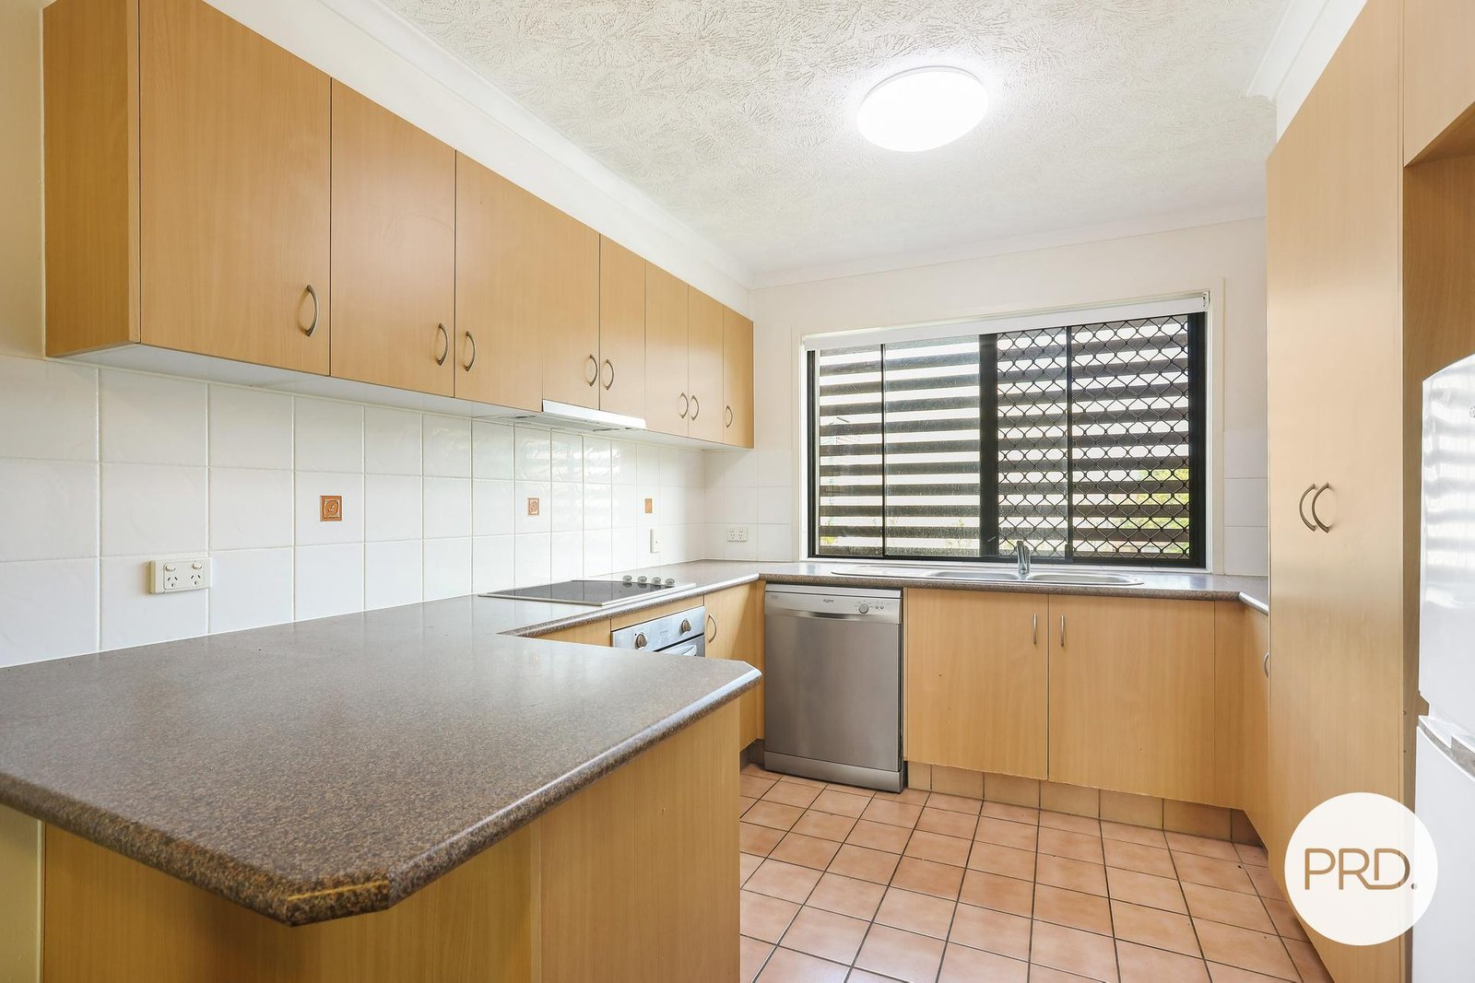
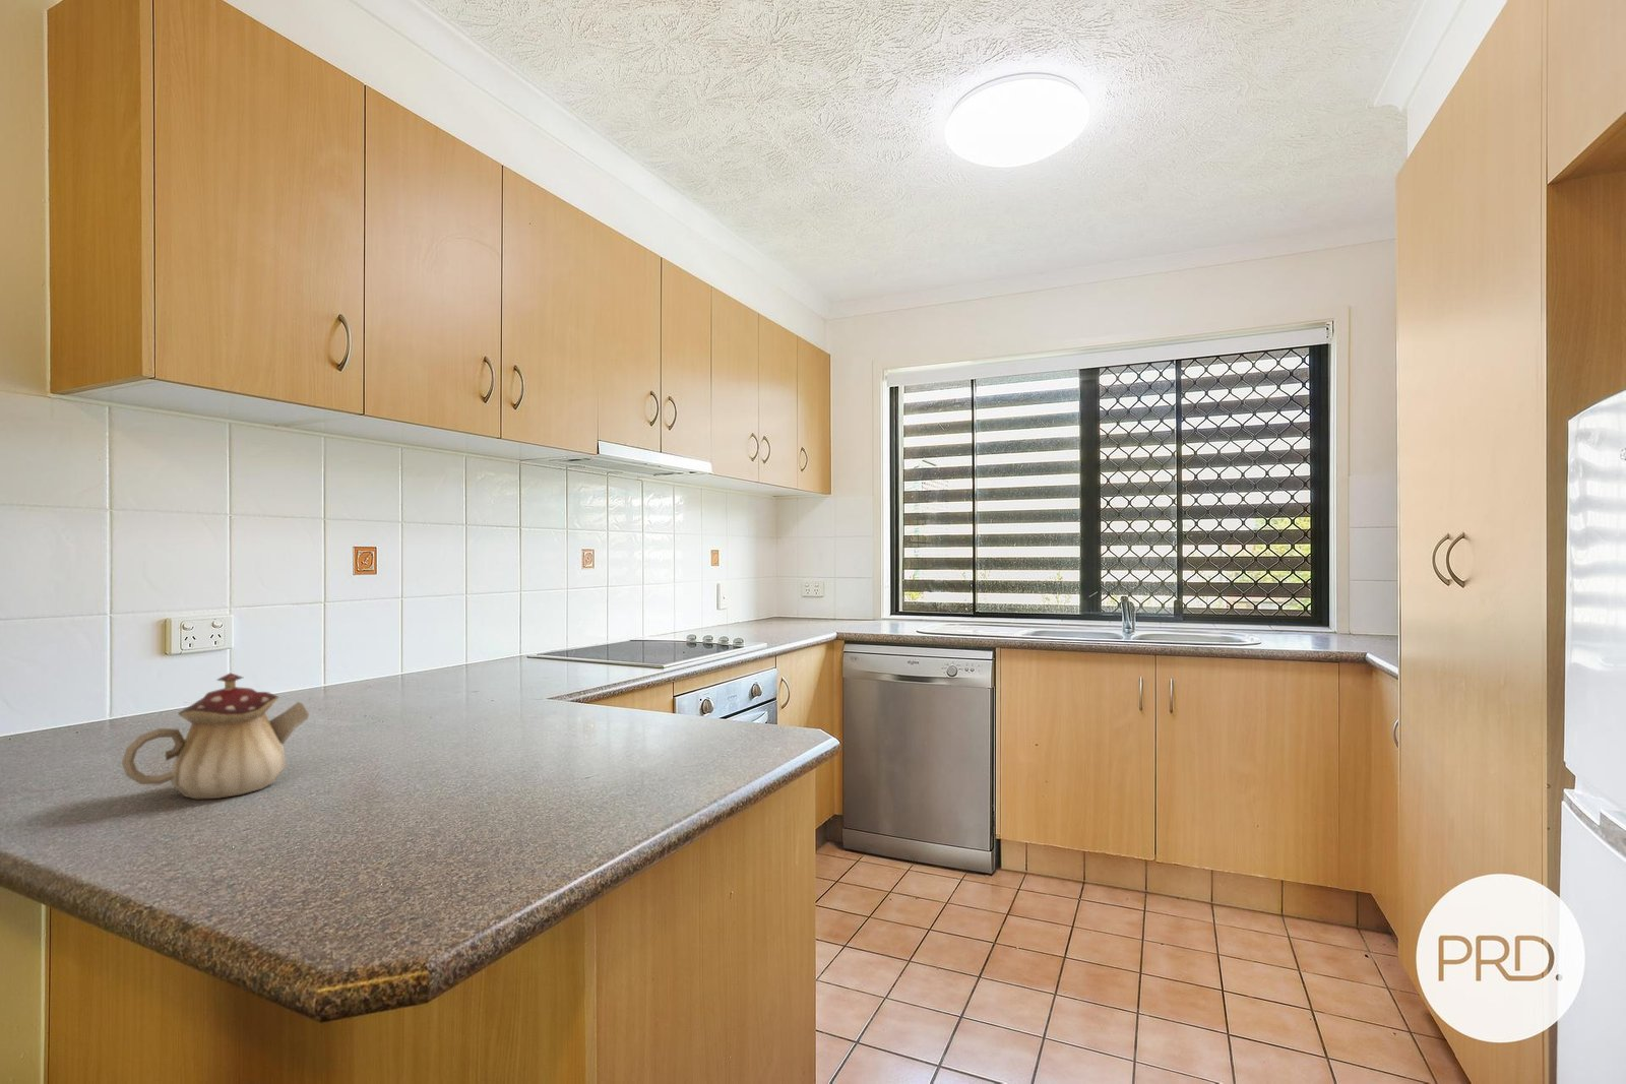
+ teapot [121,671,310,801]
